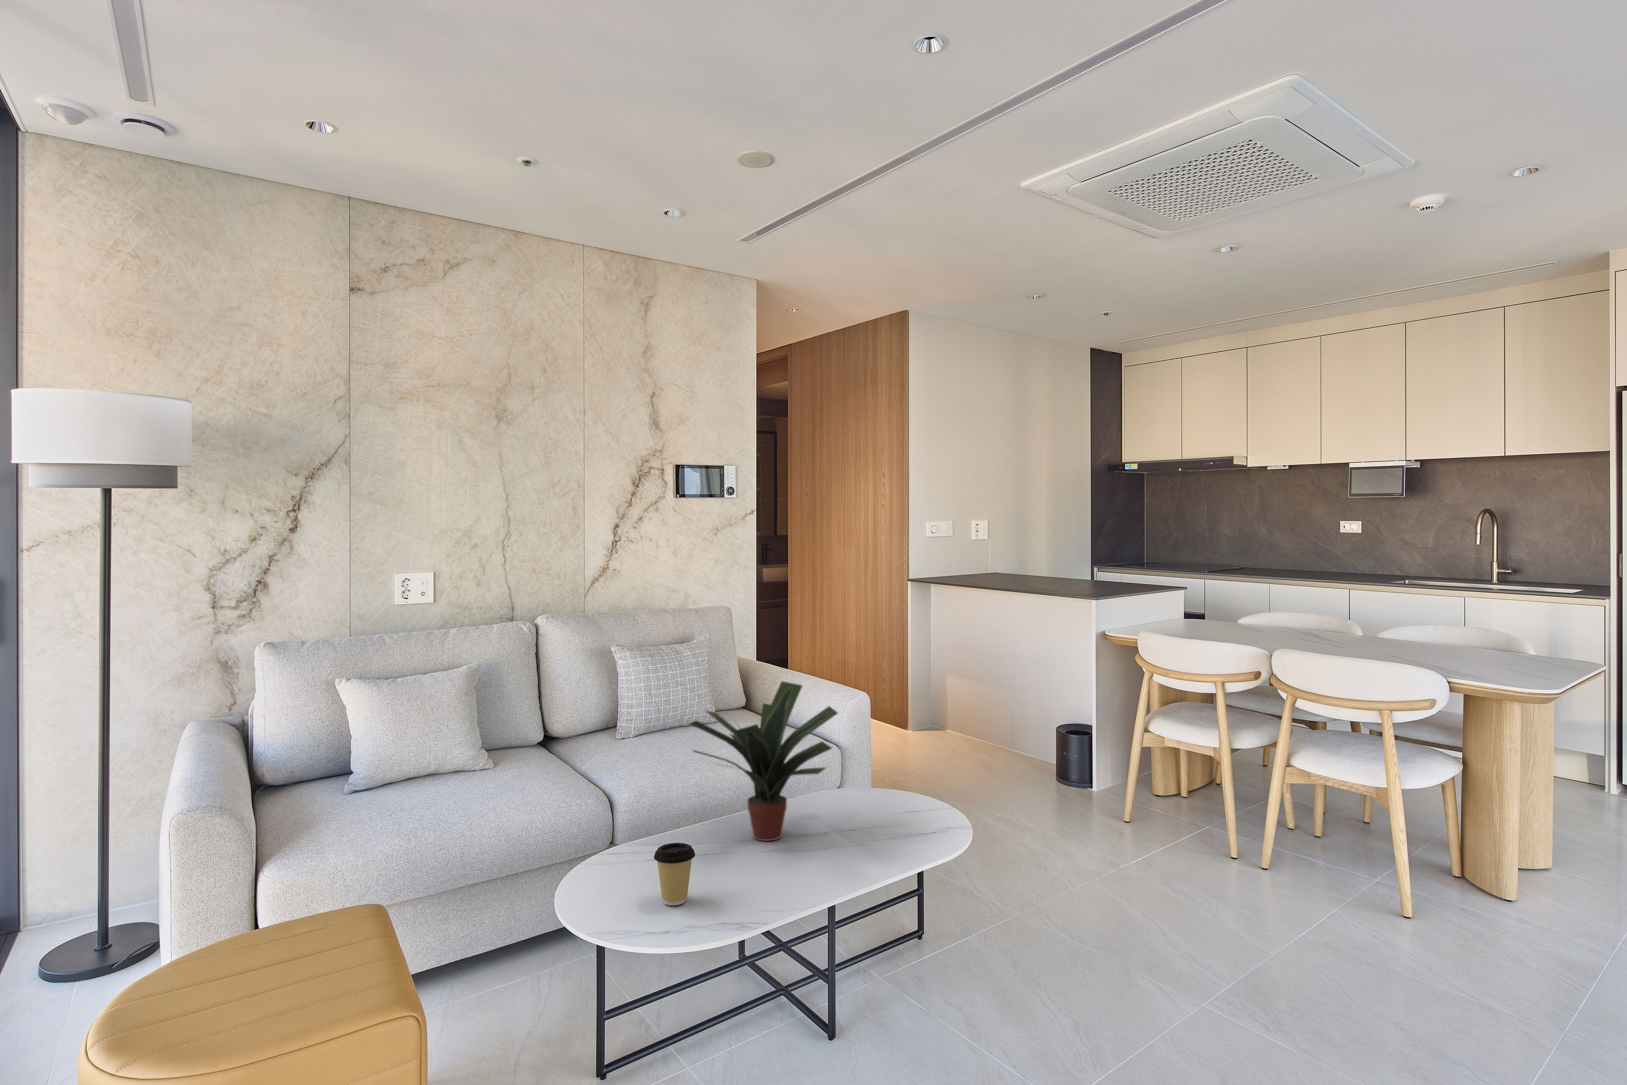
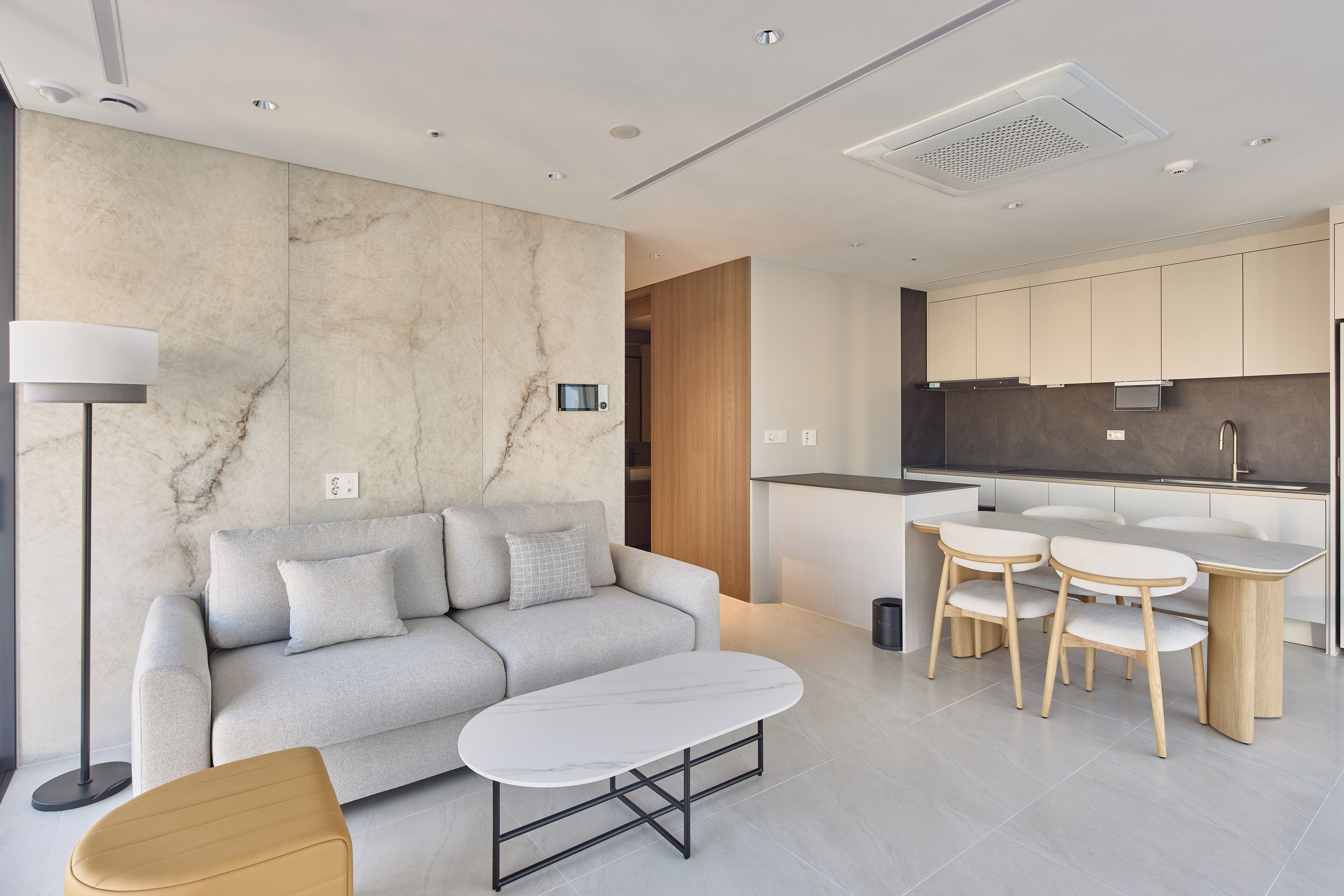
- potted plant [671,678,839,842]
- coffee cup [654,843,695,906]
